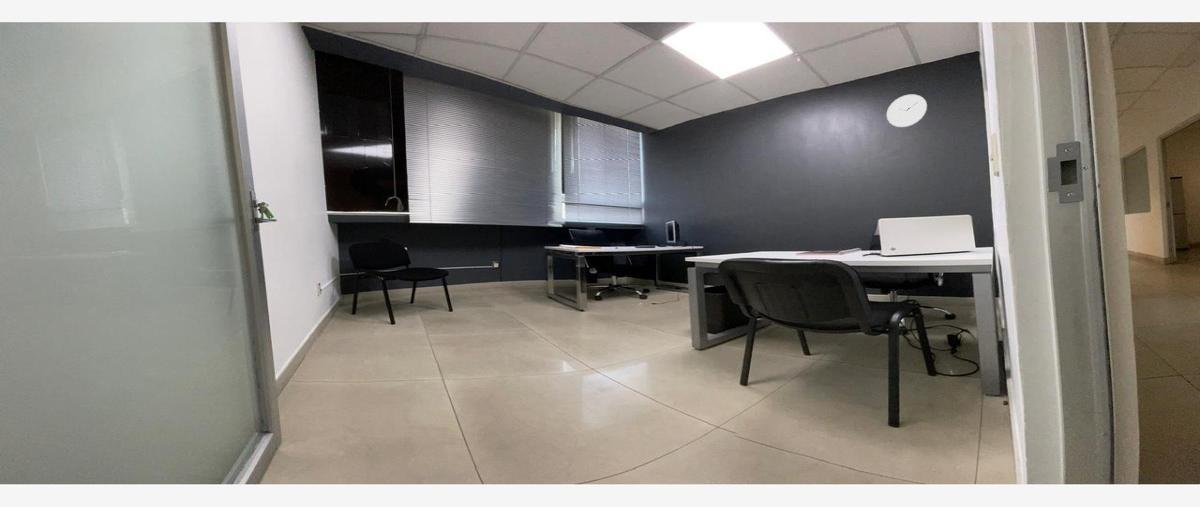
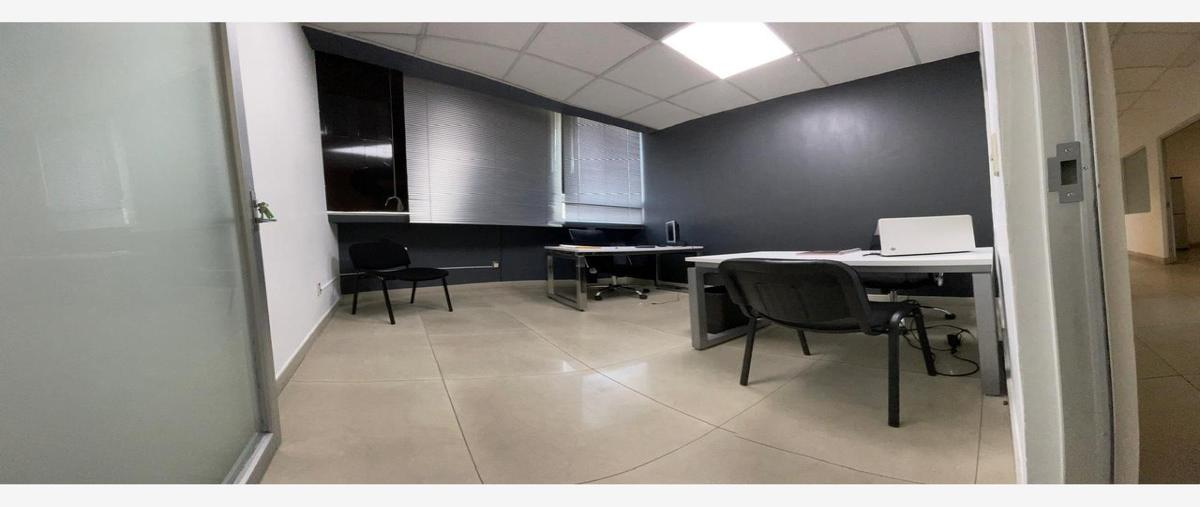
- wall clock [886,93,928,128]
